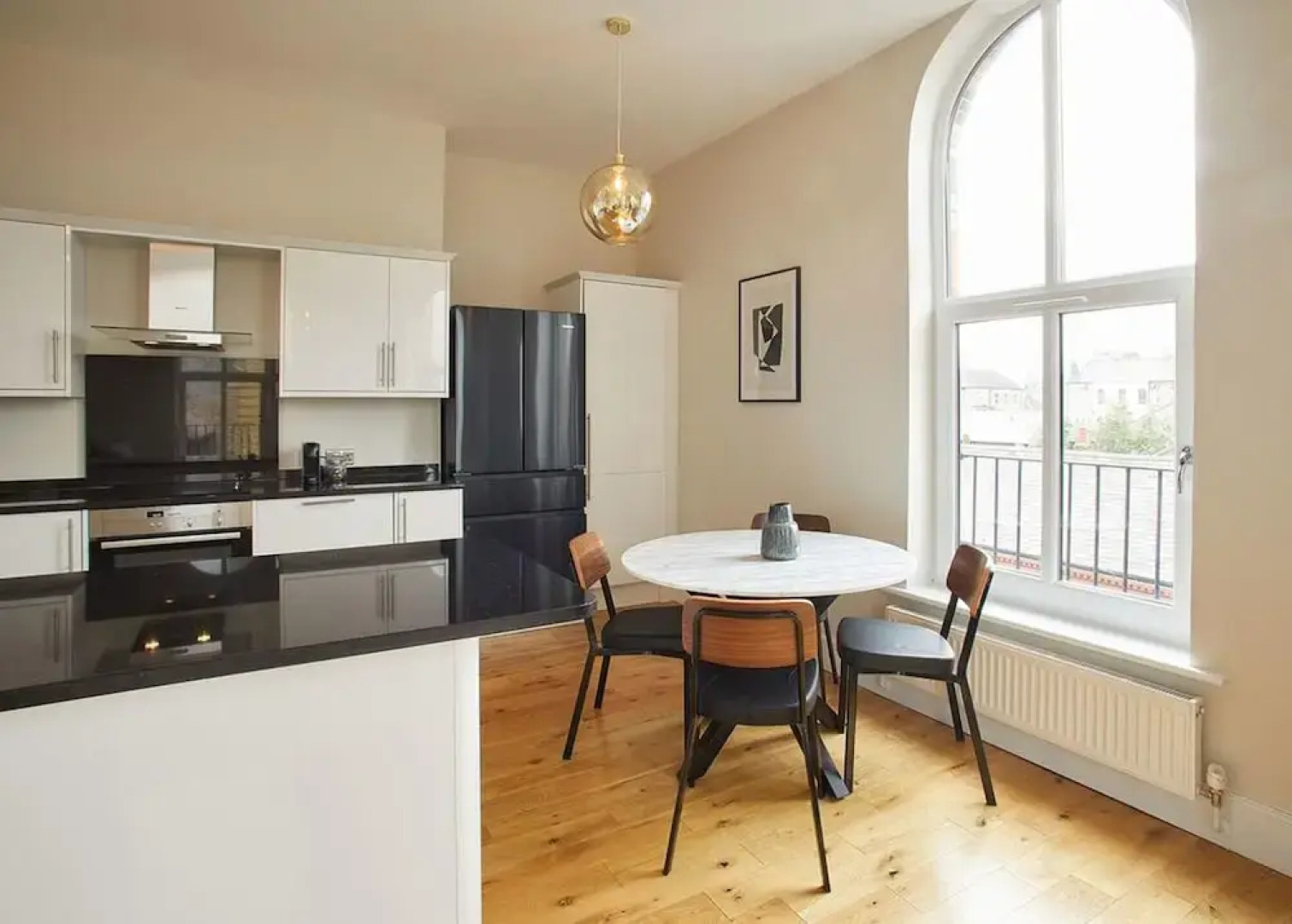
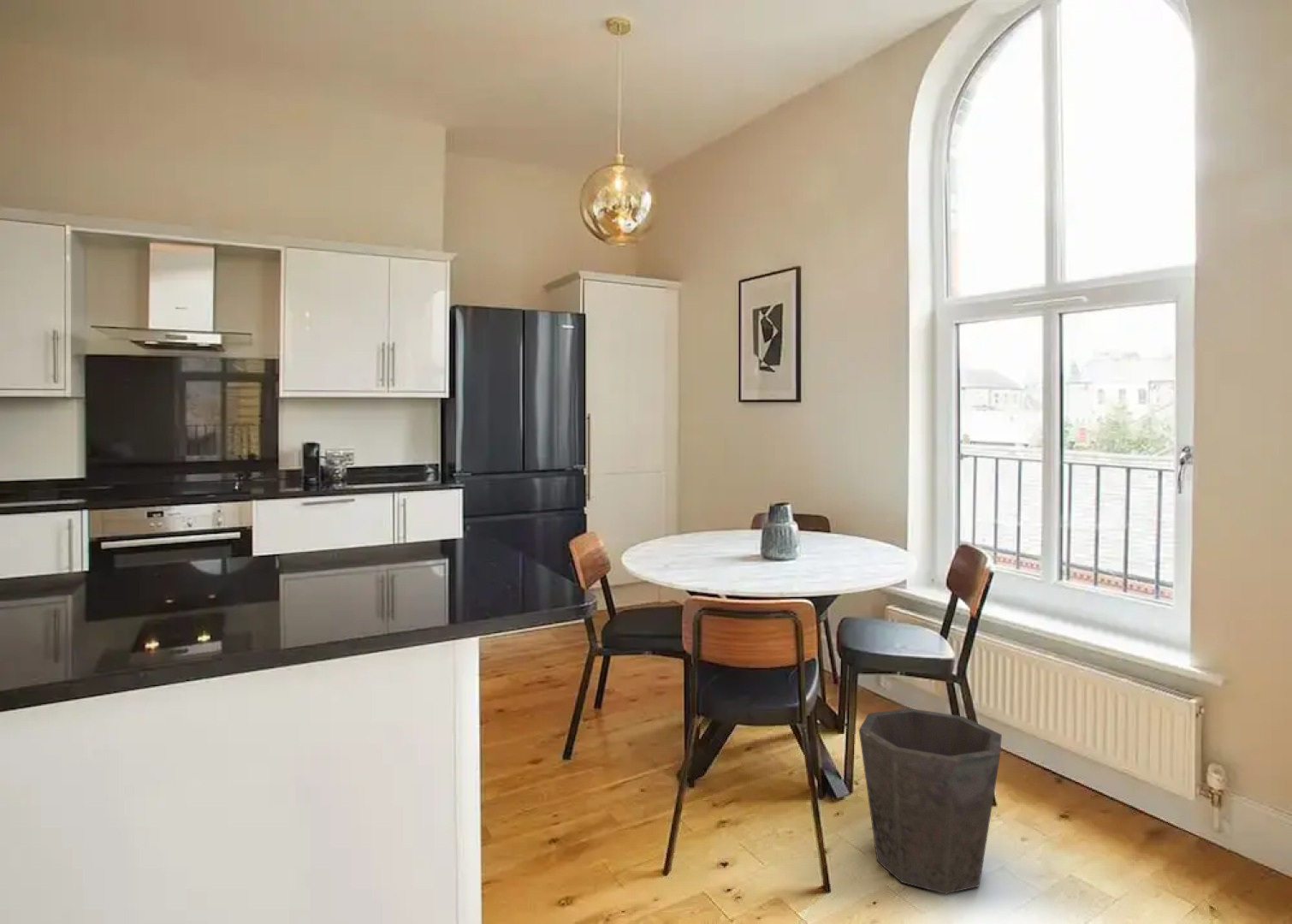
+ waste bin [858,708,1003,895]
